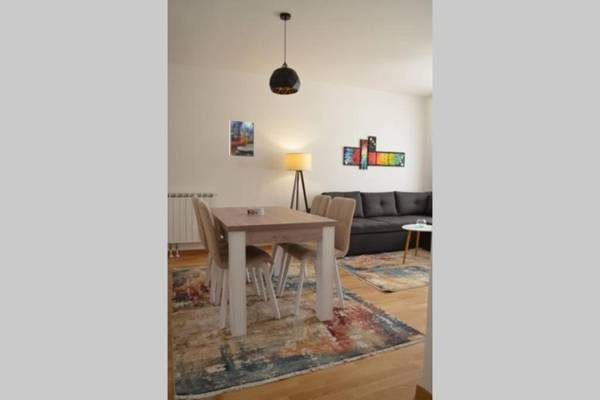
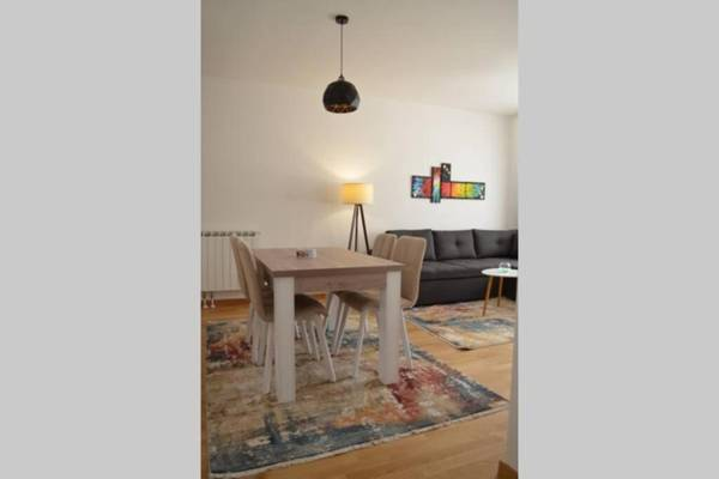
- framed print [228,119,255,158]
